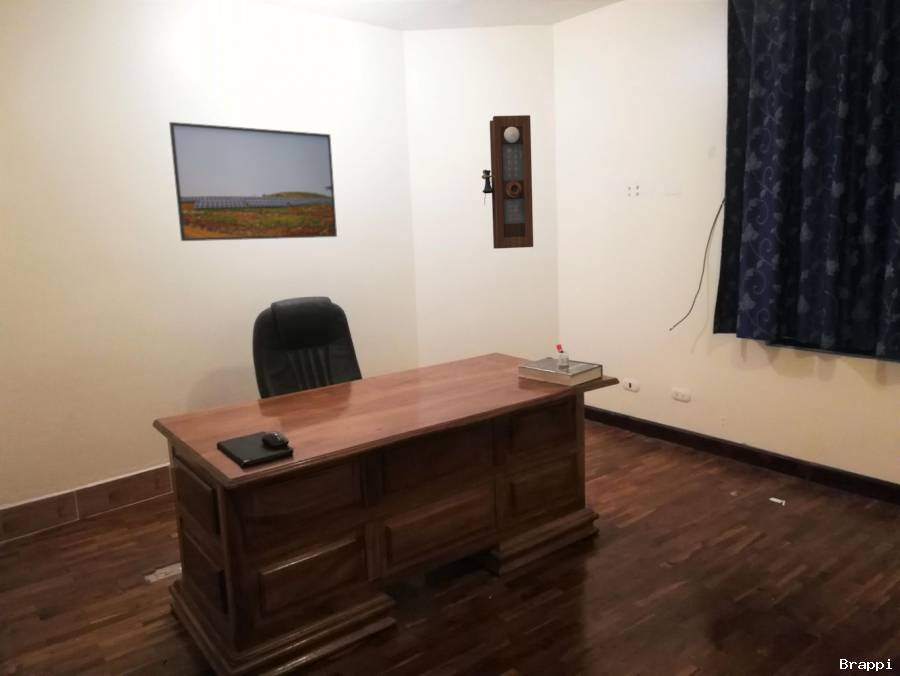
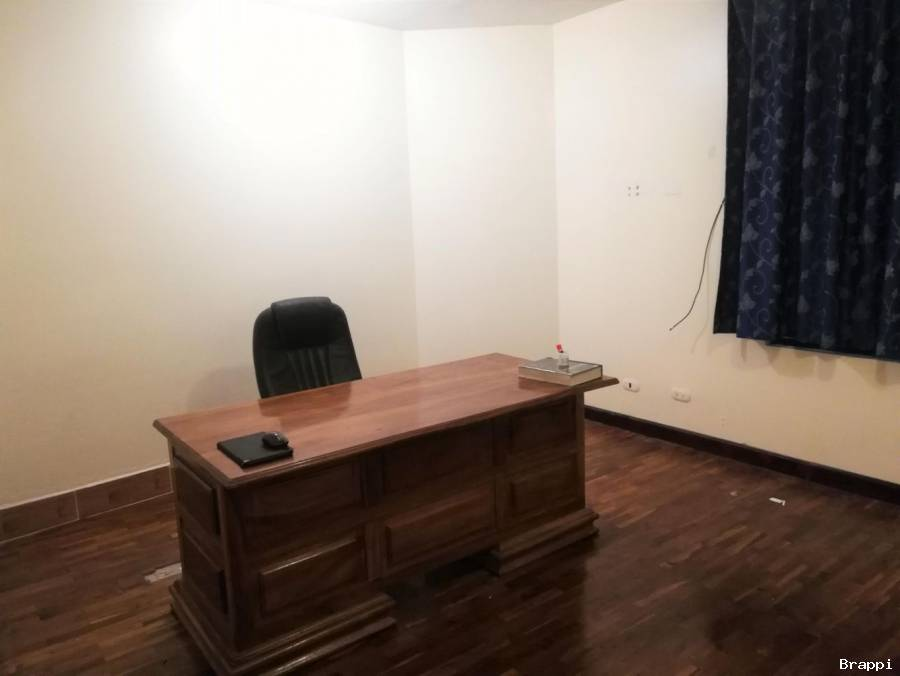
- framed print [168,121,338,242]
- pendulum clock [481,114,534,250]
